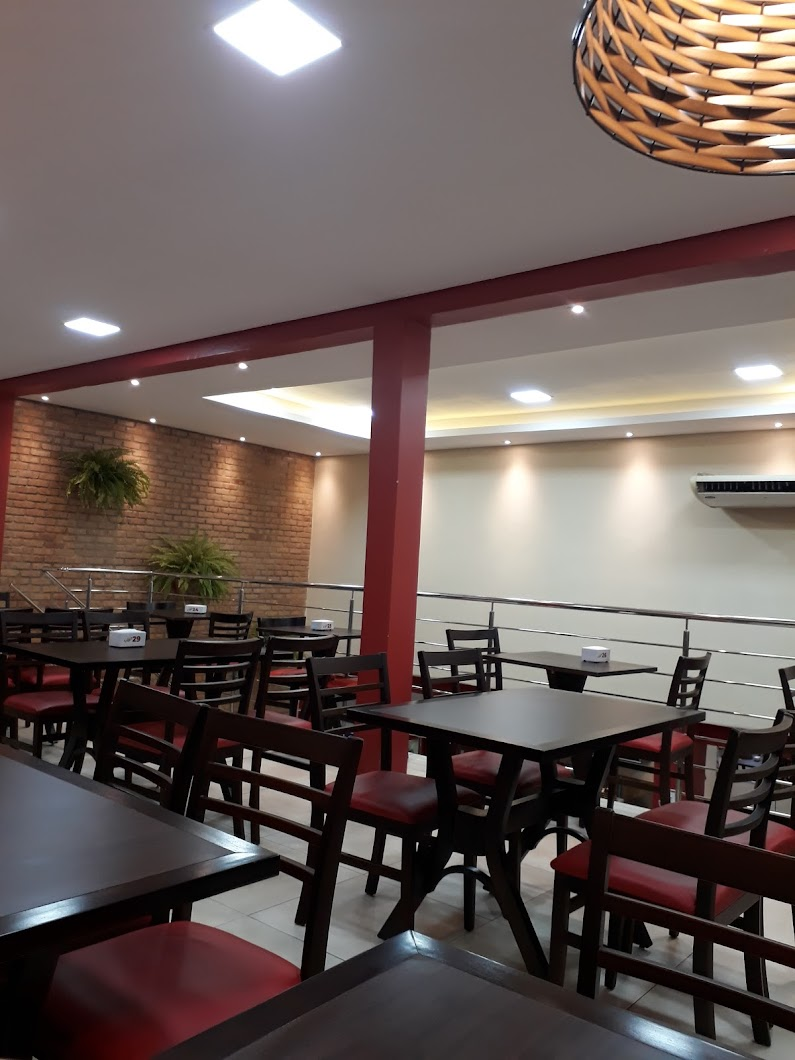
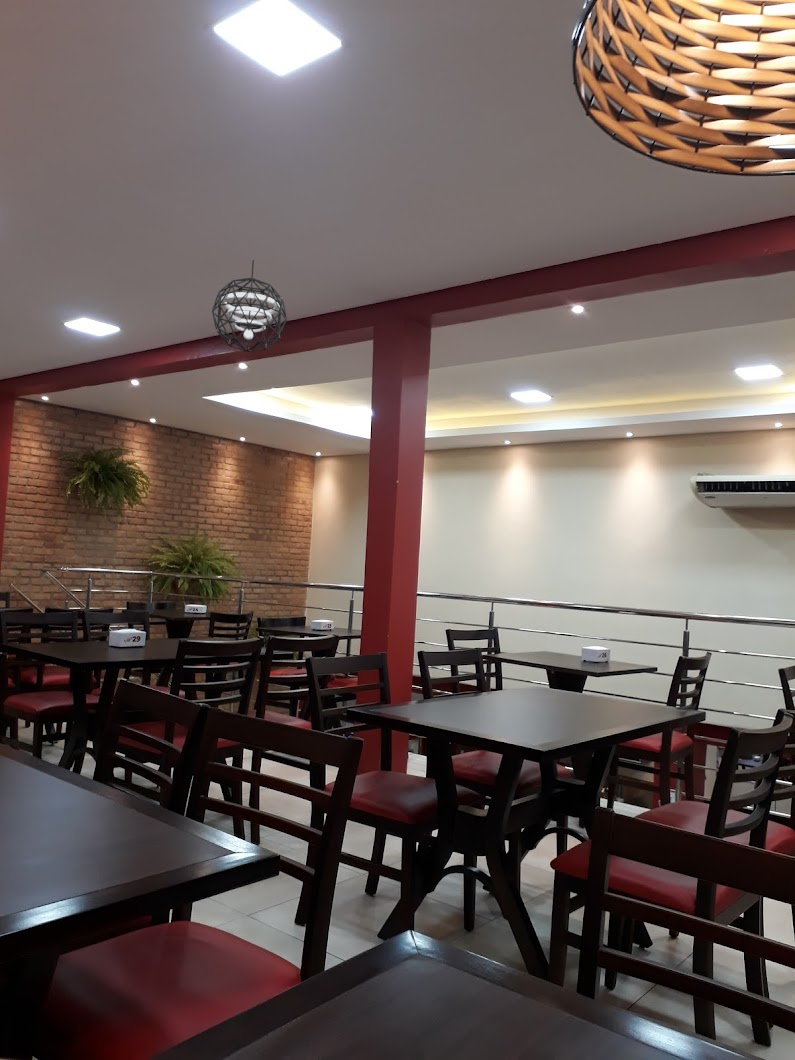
+ pendant light [211,259,288,353]
